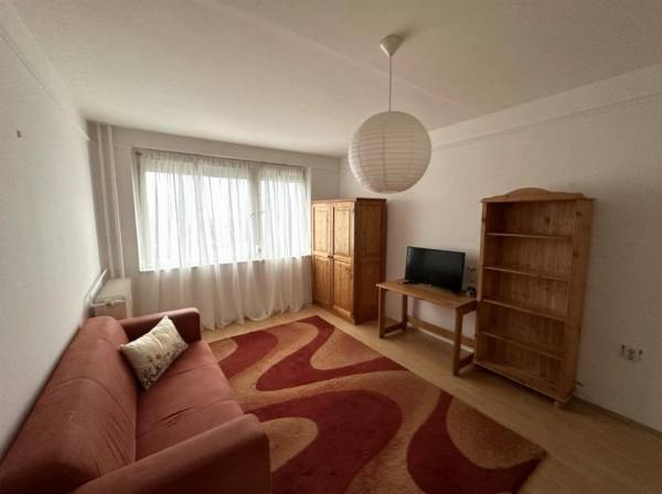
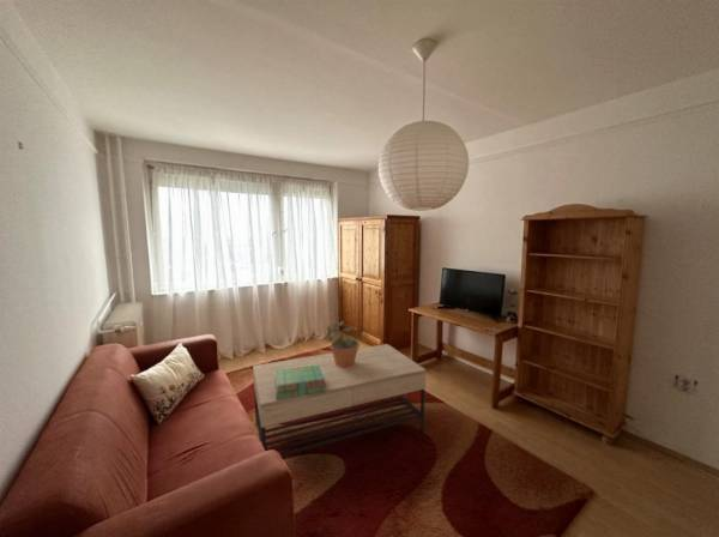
+ potted plant [324,320,368,368]
+ stack of books [274,366,327,399]
+ coffee table [252,343,427,458]
